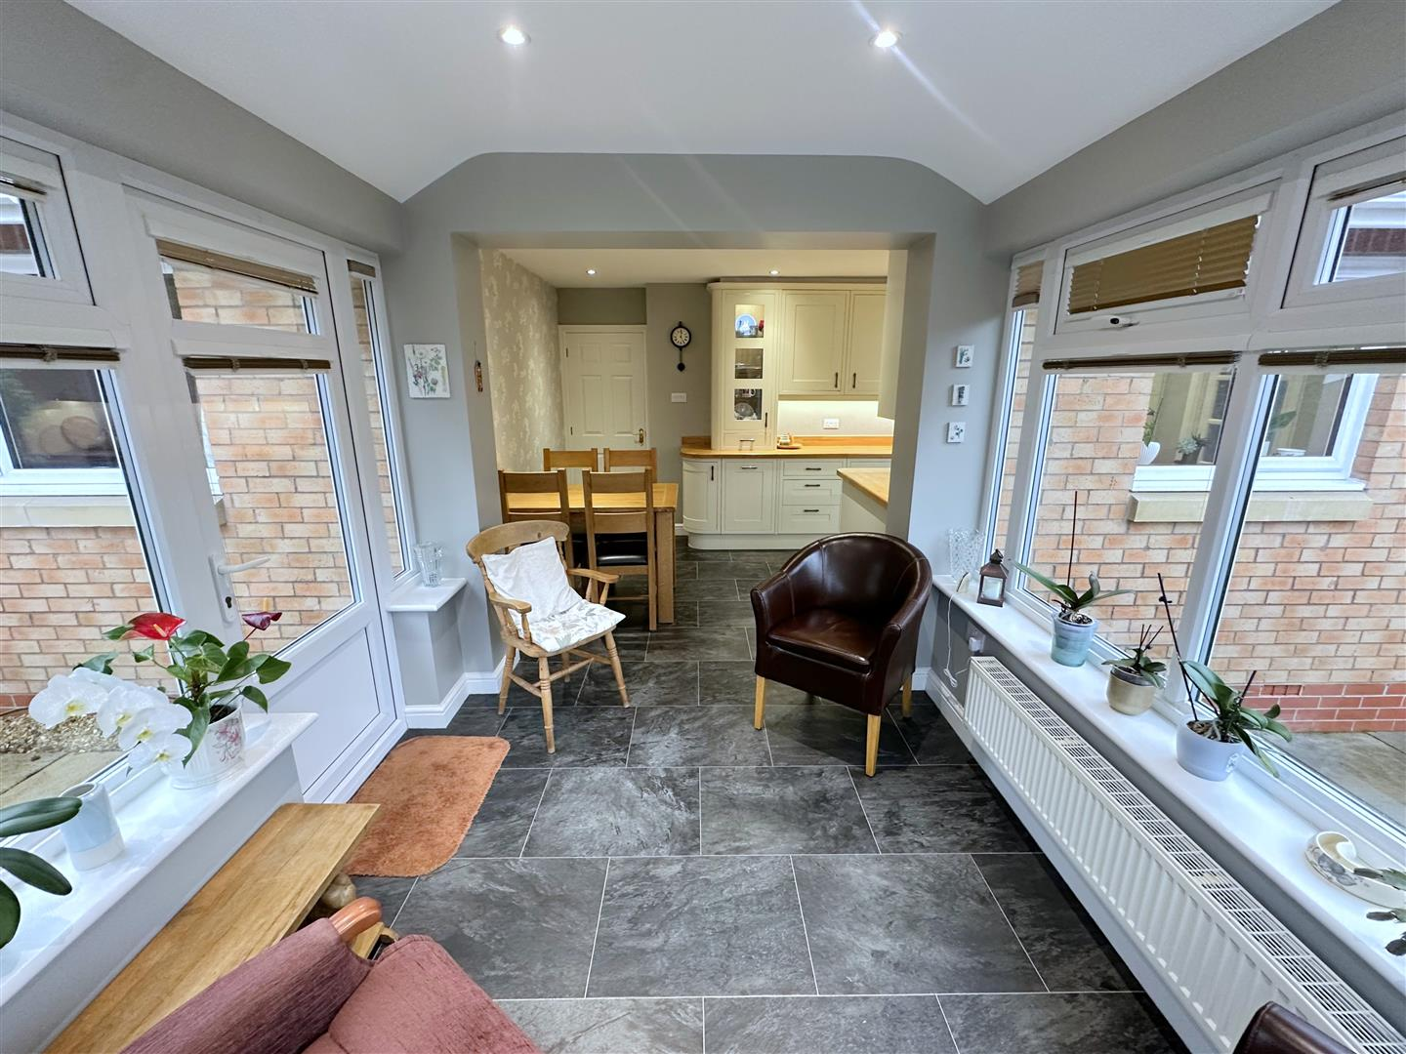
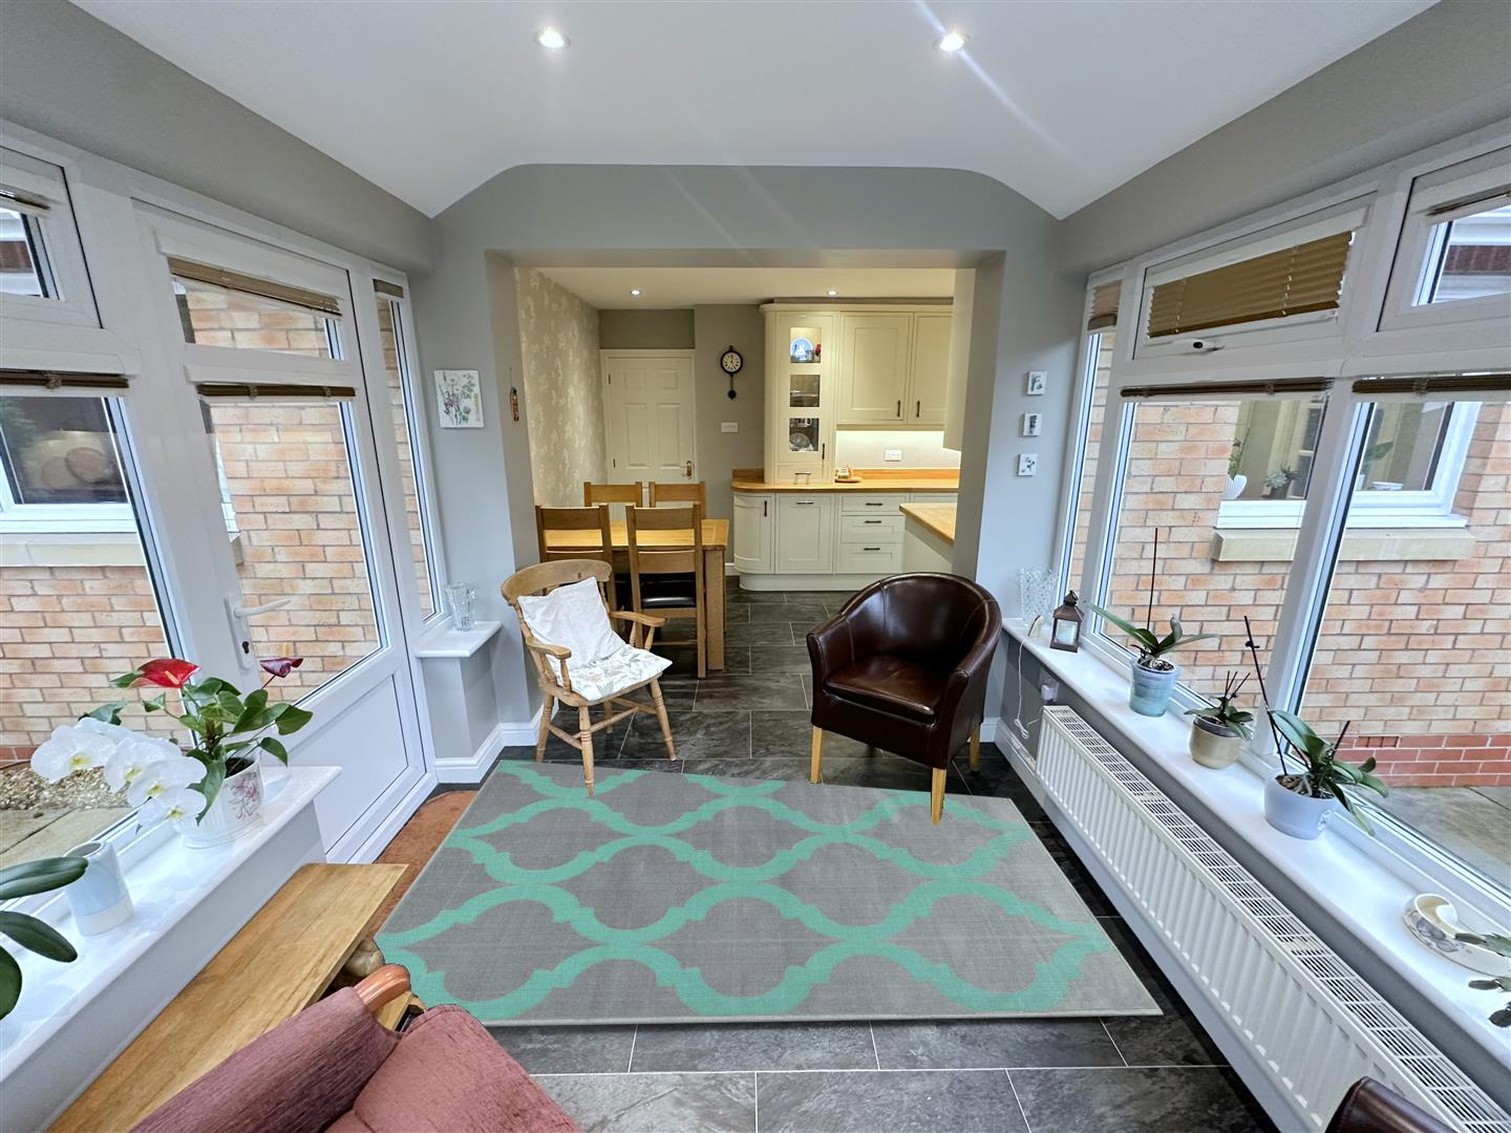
+ rug [372,758,1164,1027]
